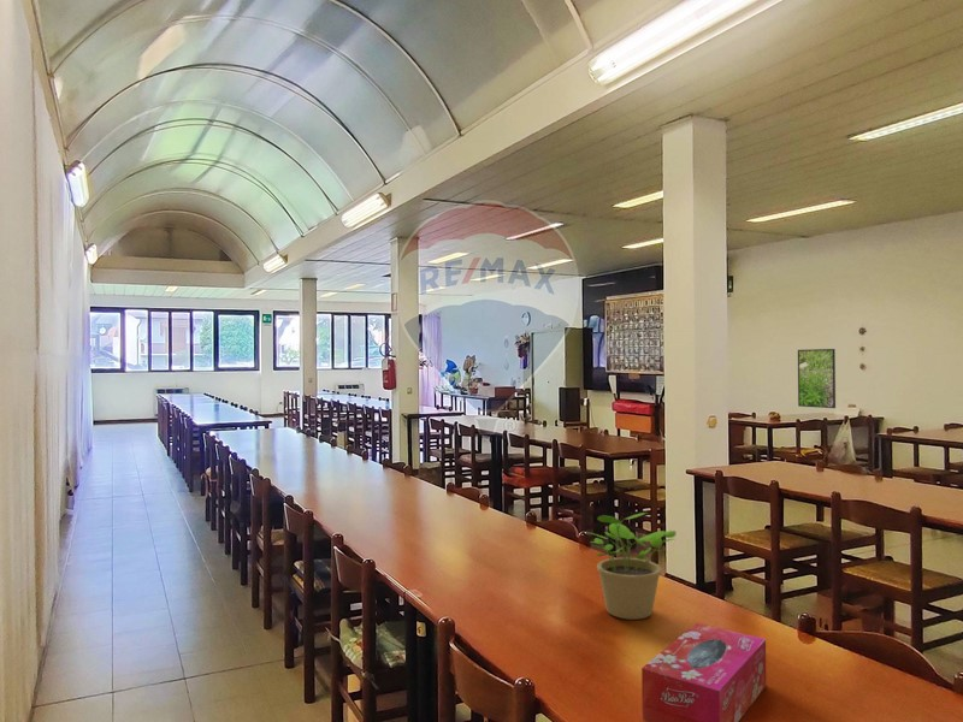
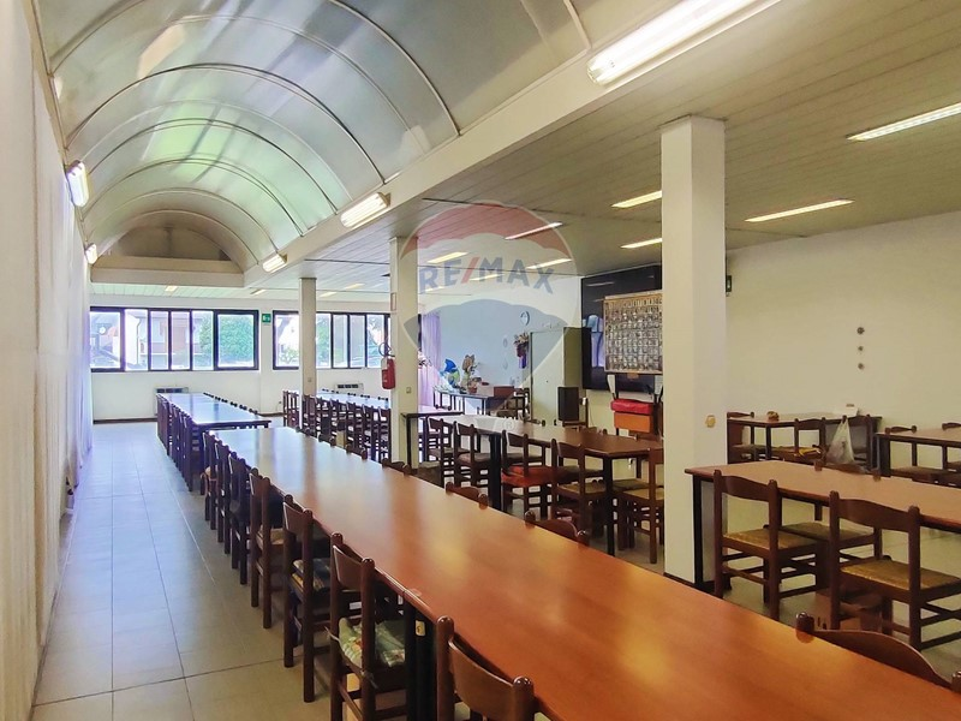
- potted plant [585,511,678,621]
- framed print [797,348,837,409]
- tissue box [640,622,767,722]
